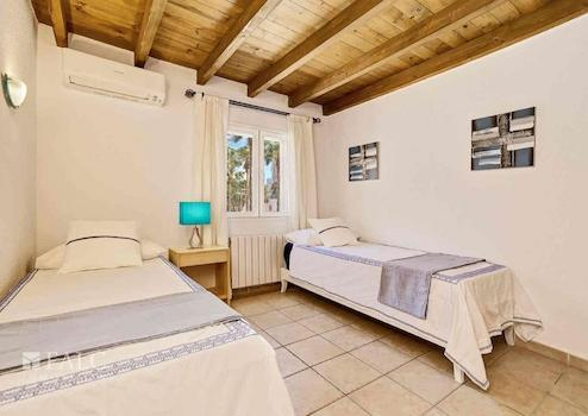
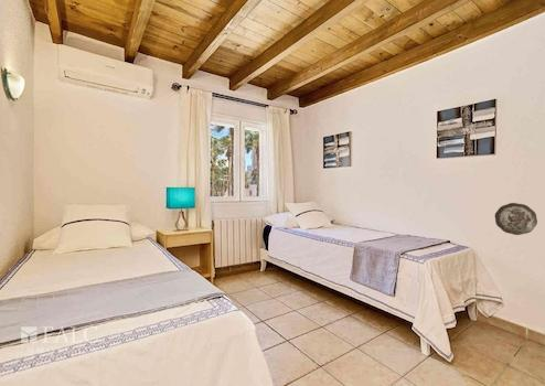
+ decorative plate [494,202,538,236]
